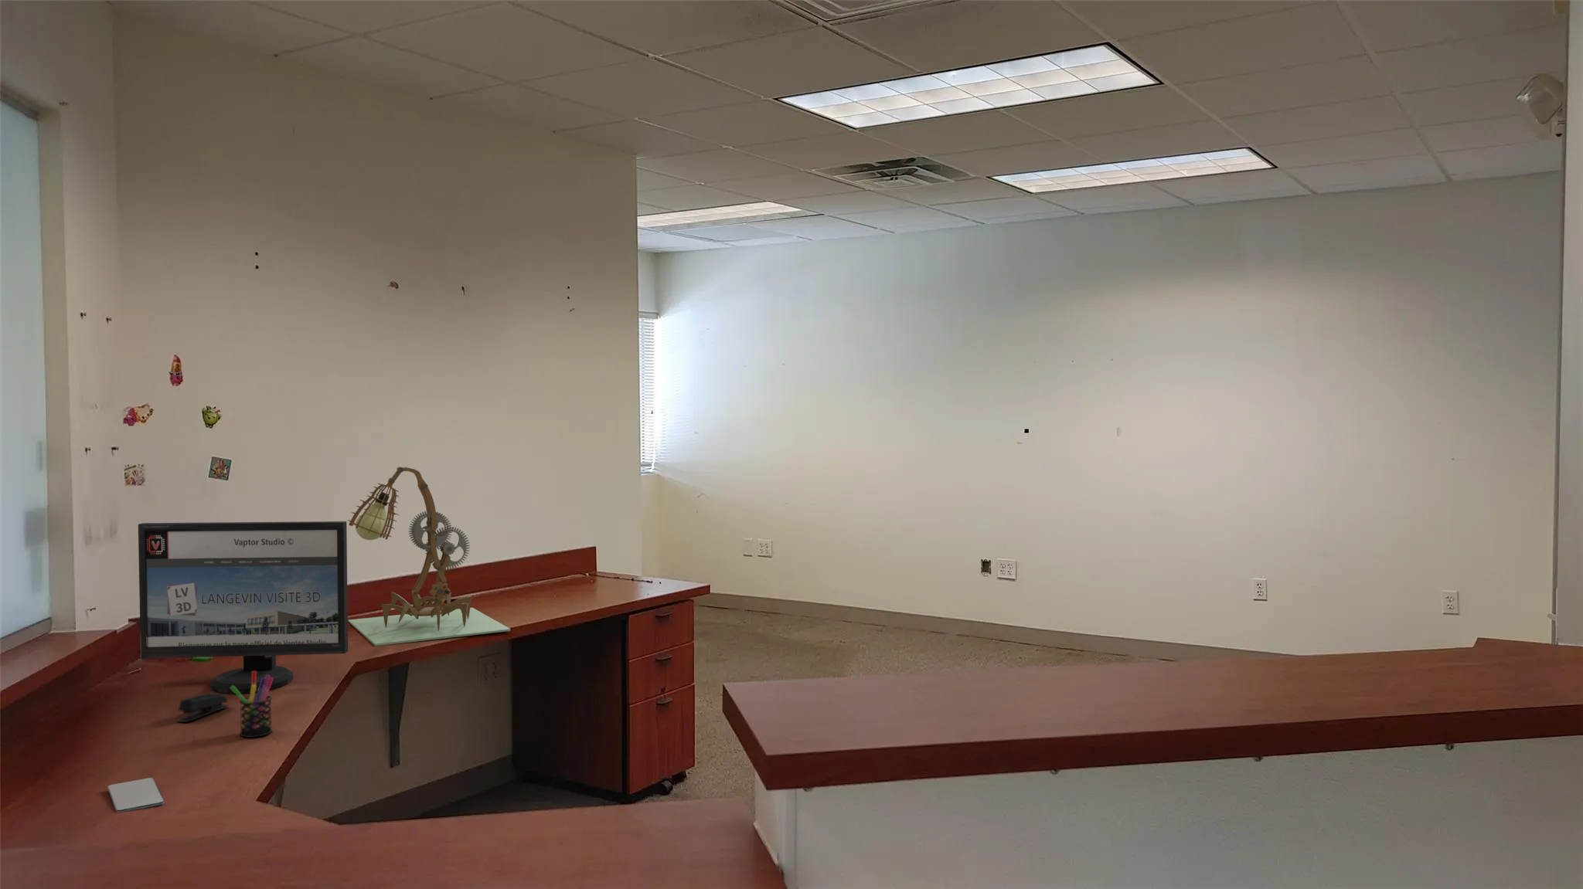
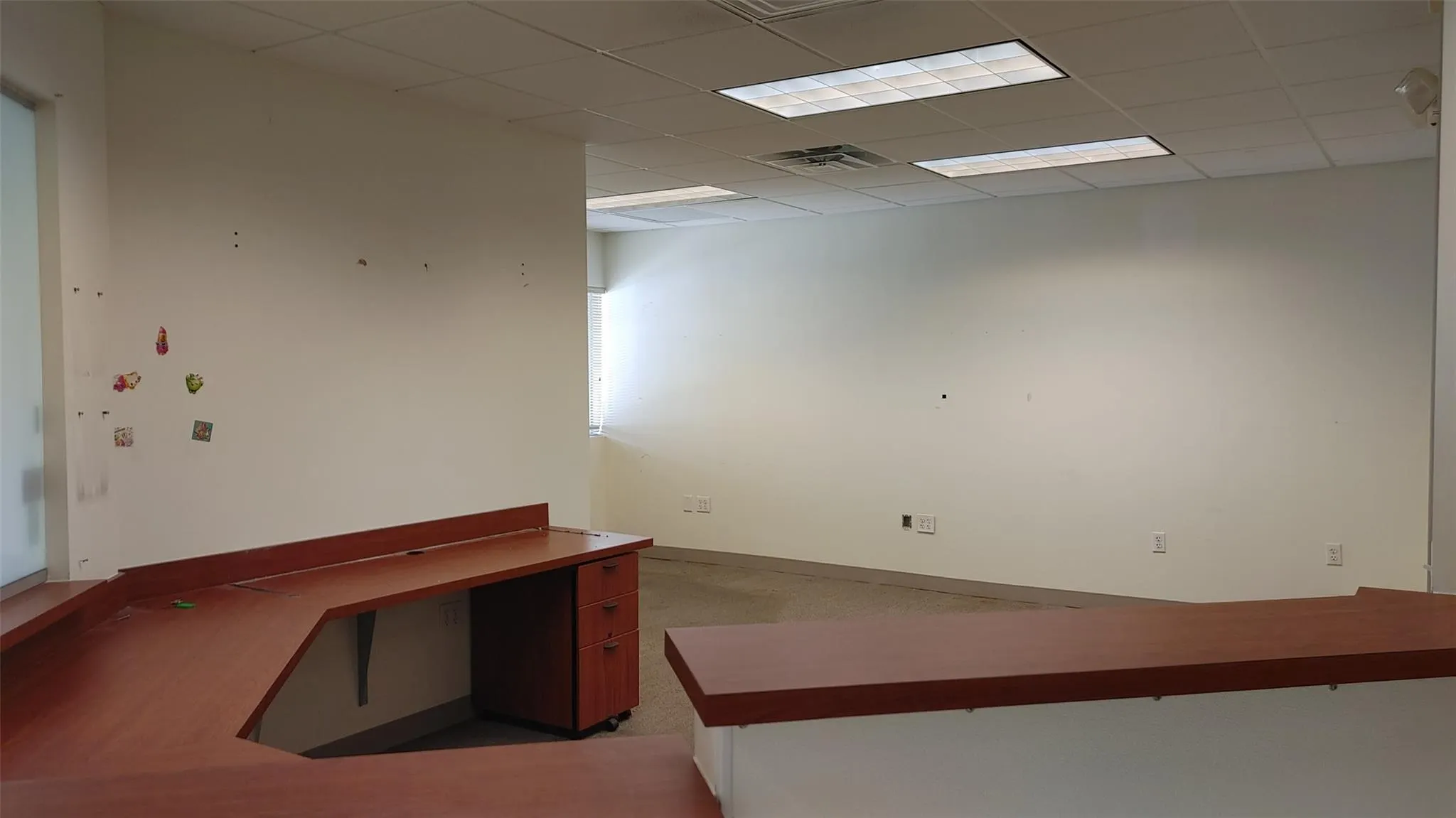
- computer monitor [138,521,349,694]
- pen holder [232,672,273,738]
- stapler [176,692,229,723]
- smartphone [107,777,164,813]
- lamp [348,466,511,647]
